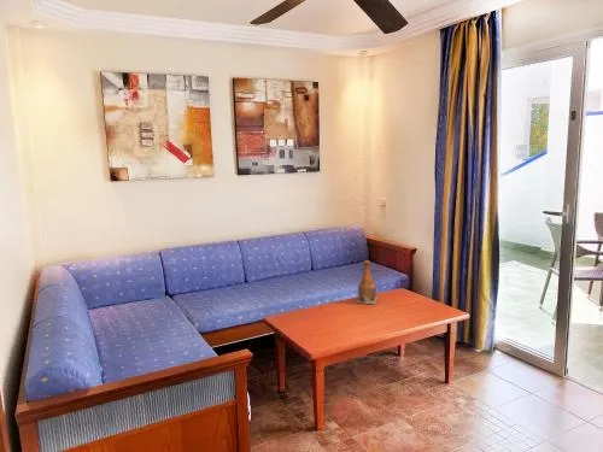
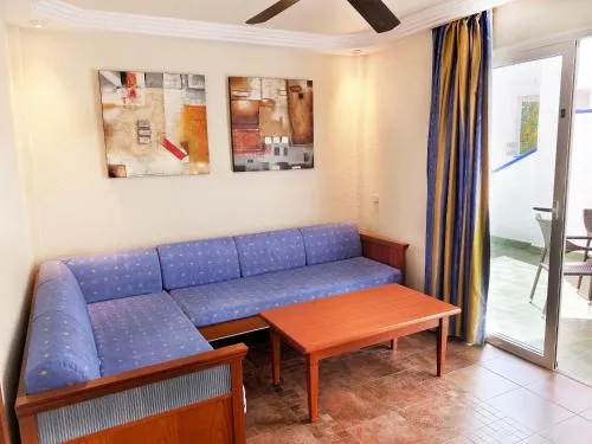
- bottle [356,259,379,305]
